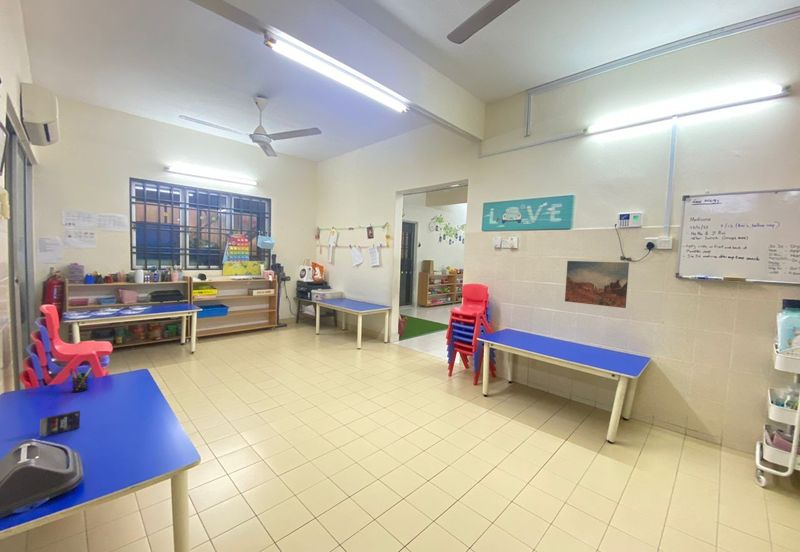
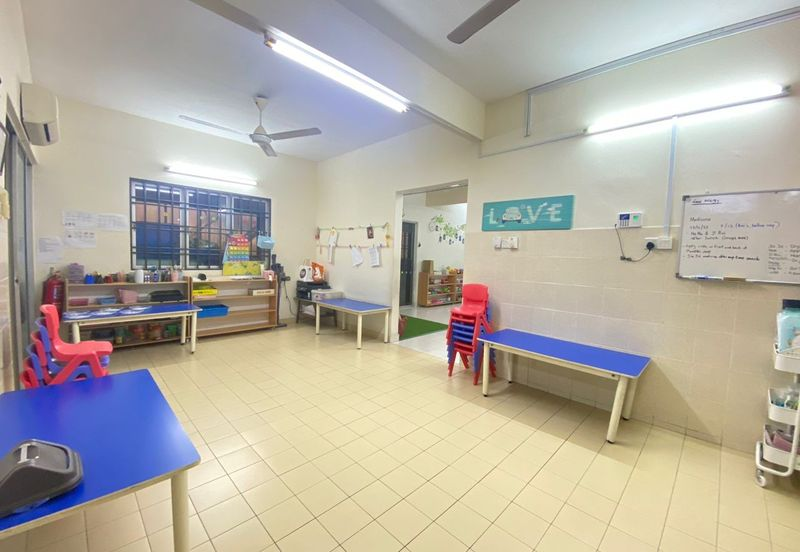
- wall art [564,260,630,309]
- crayon box [39,409,81,437]
- pen holder [68,366,92,393]
